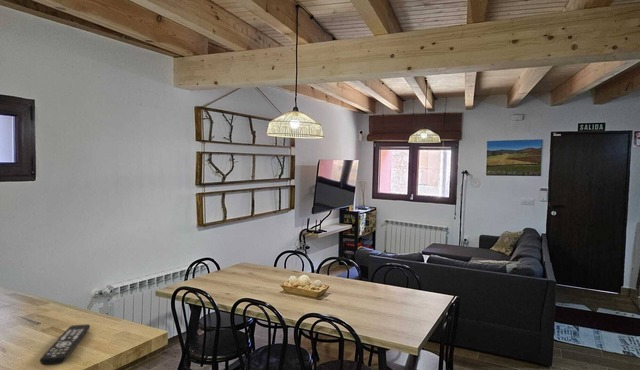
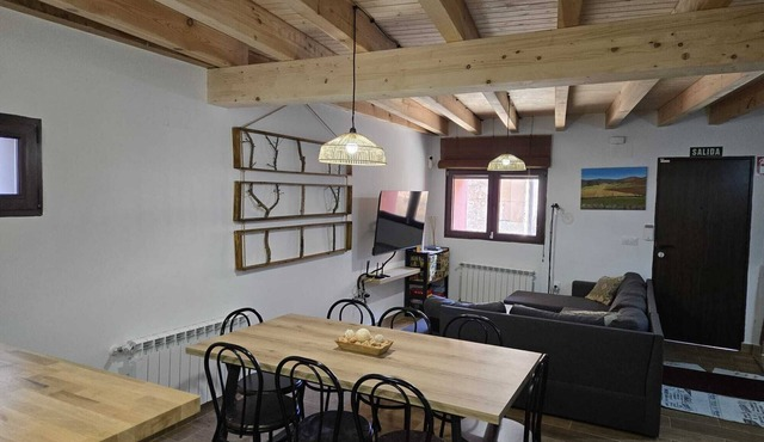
- remote control [39,323,91,366]
